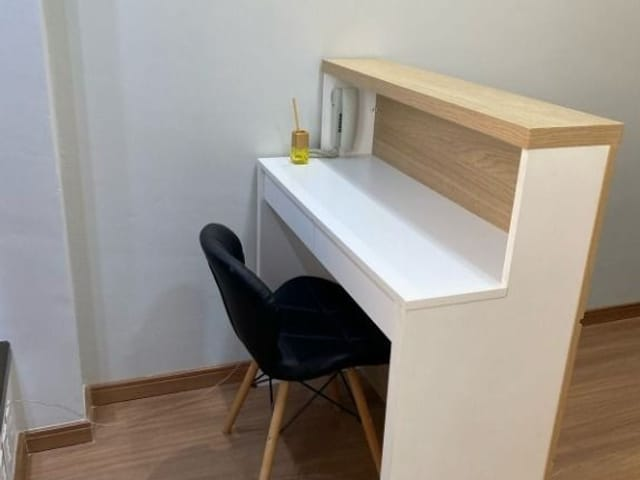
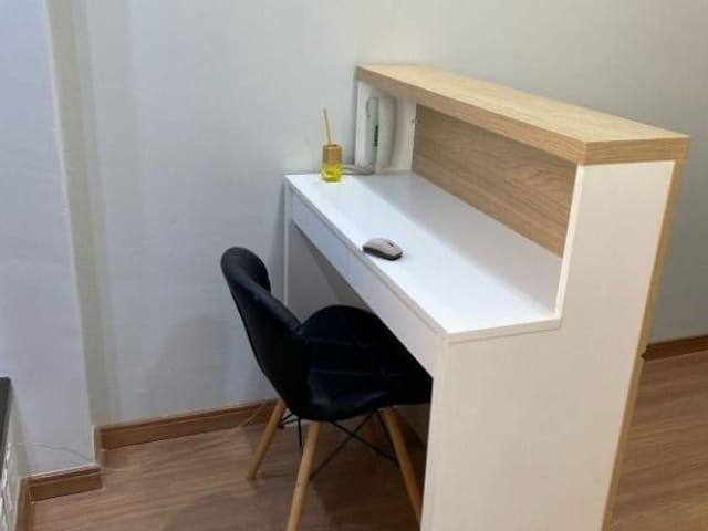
+ computer mouse [361,237,404,261]
